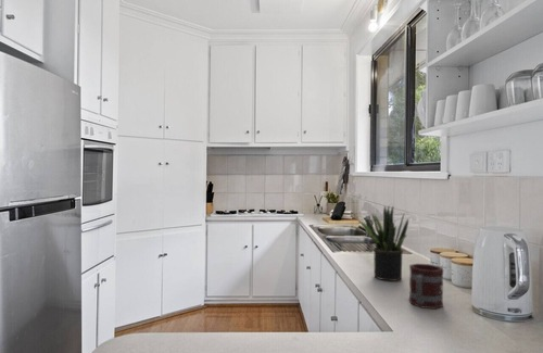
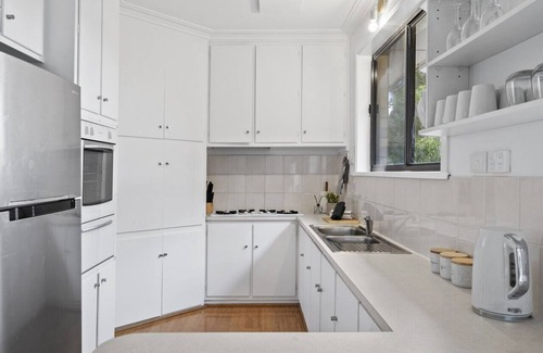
- potted plant [357,205,409,281]
- mug [408,263,444,310]
